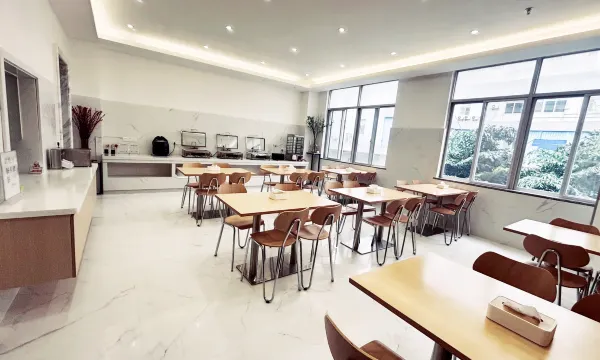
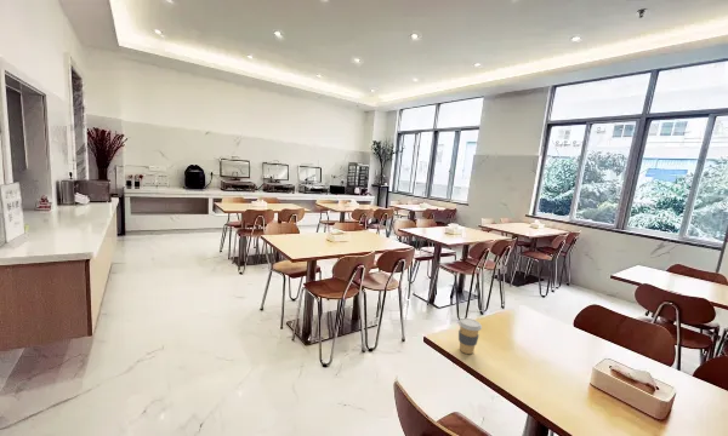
+ coffee cup [457,317,483,355]
